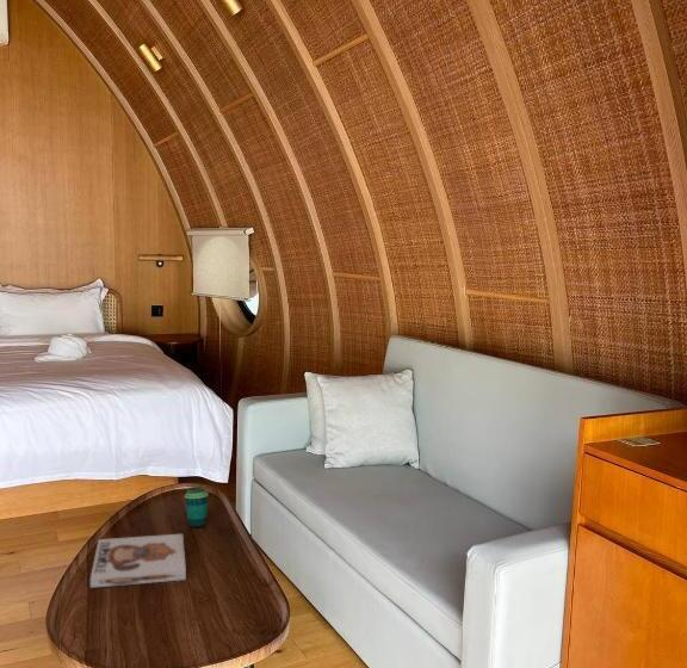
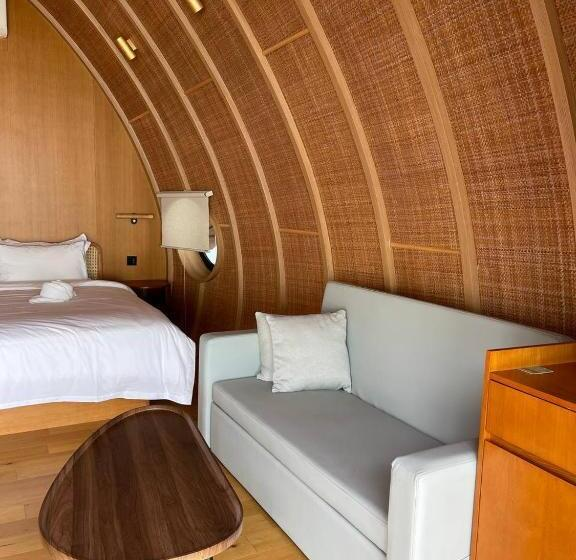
- board game [89,533,187,589]
- cup [184,487,210,528]
